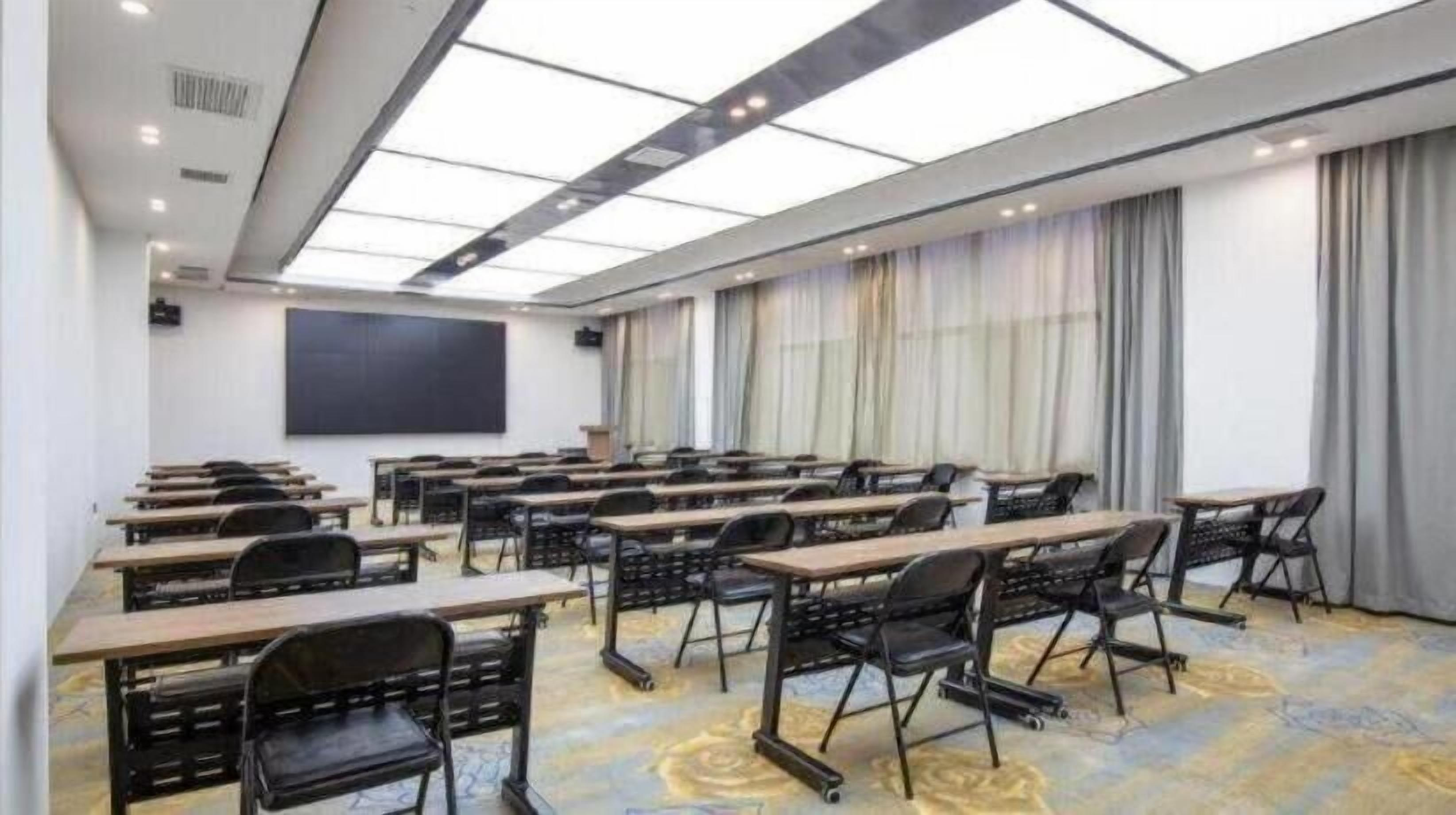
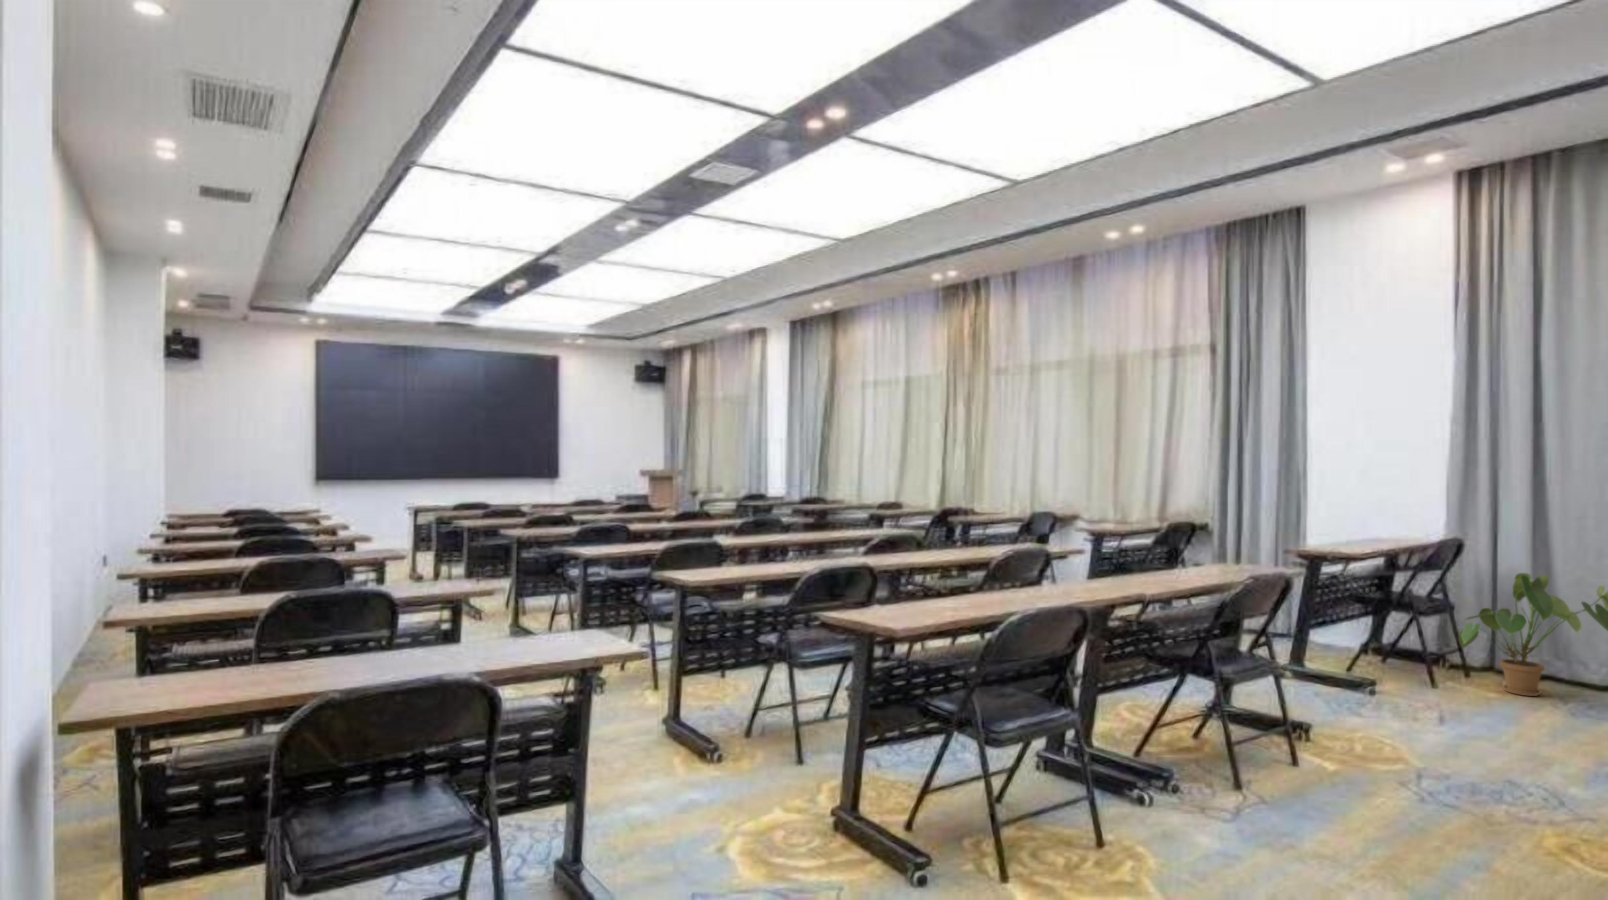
+ house plant [1458,572,1608,697]
